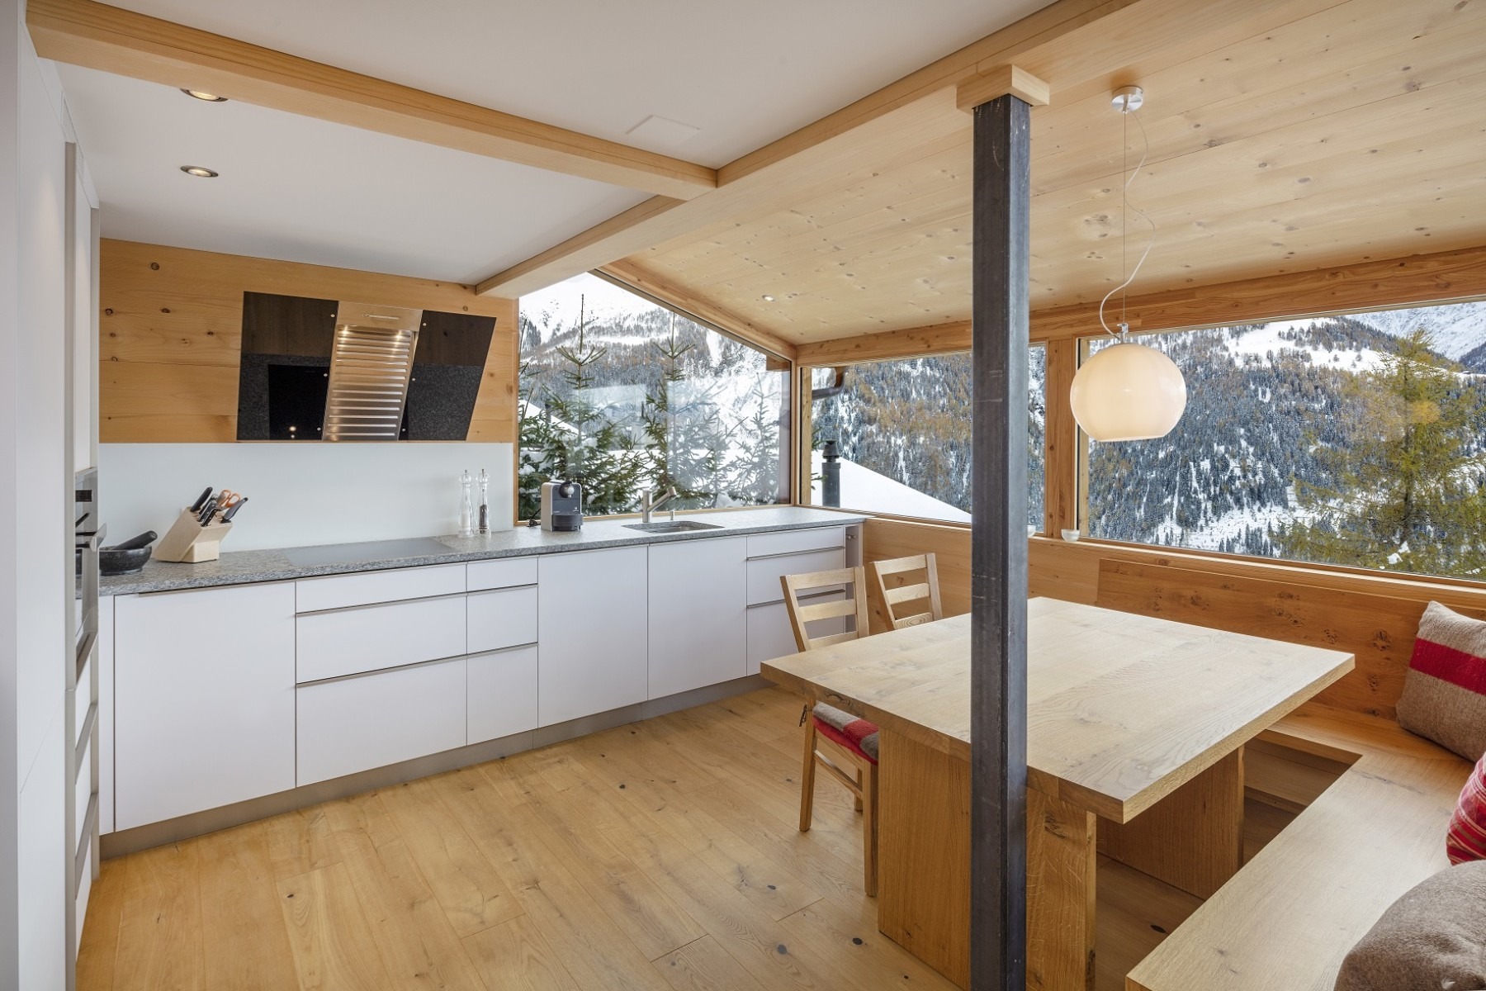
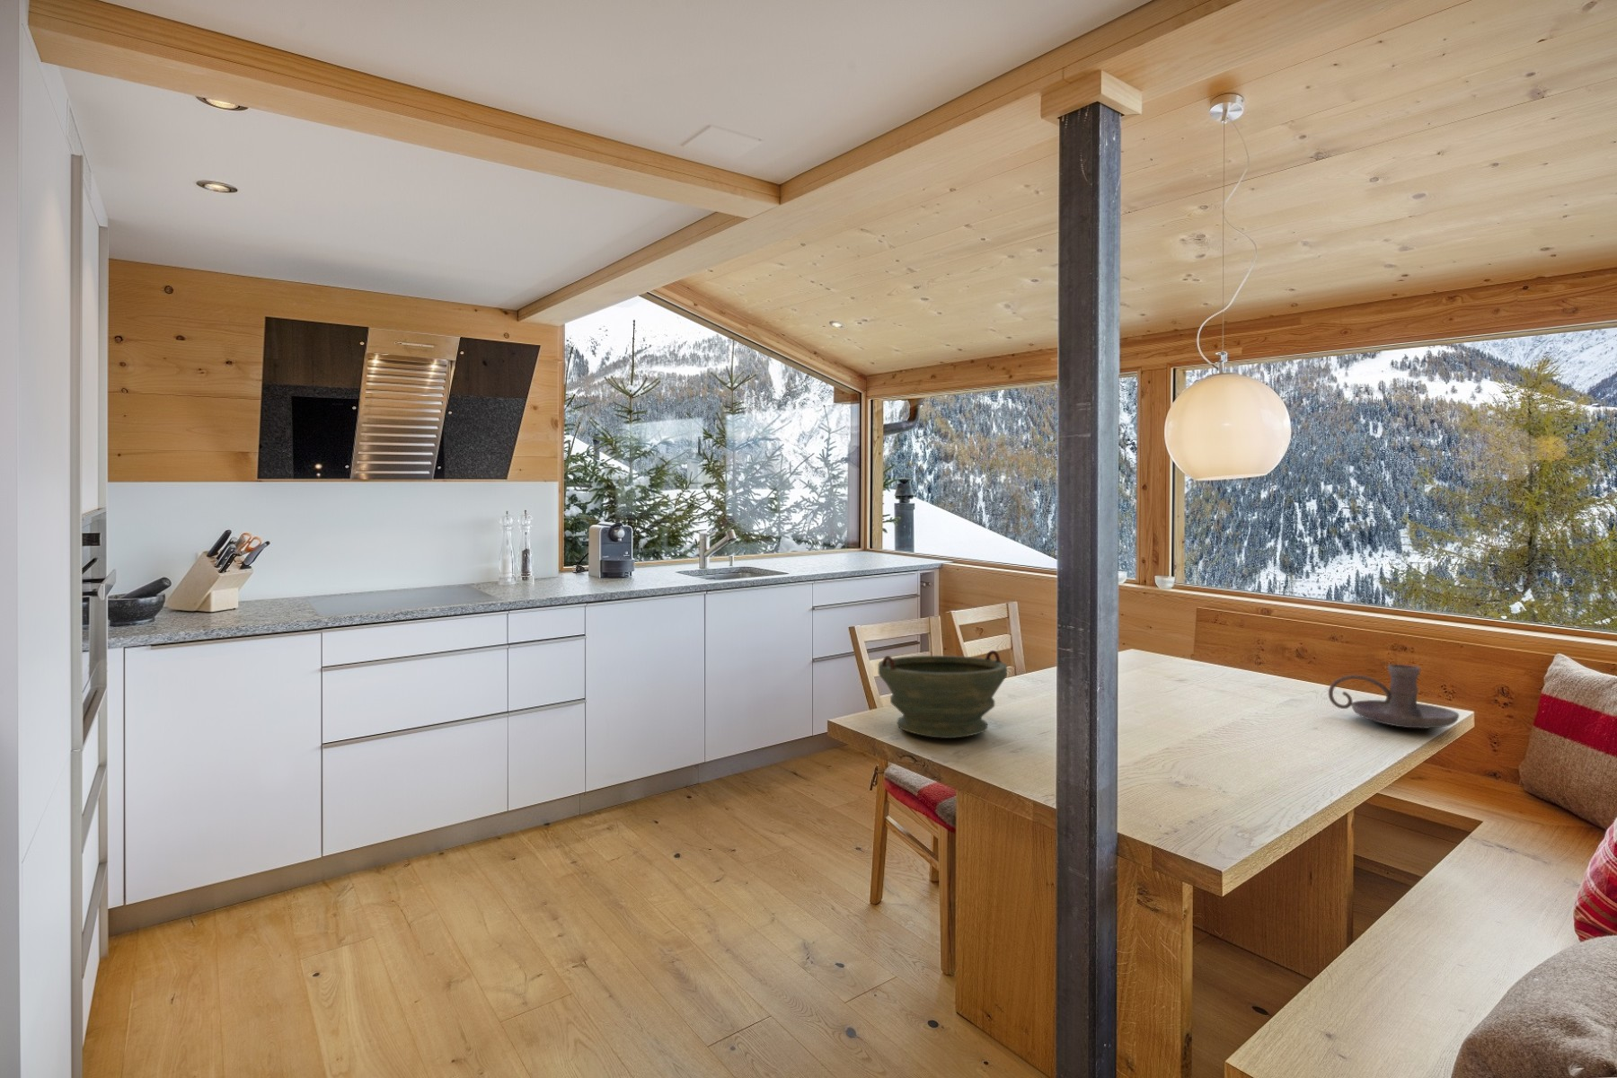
+ candle holder [1328,664,1459,729]
+ bowl [877,650,1008,740]
